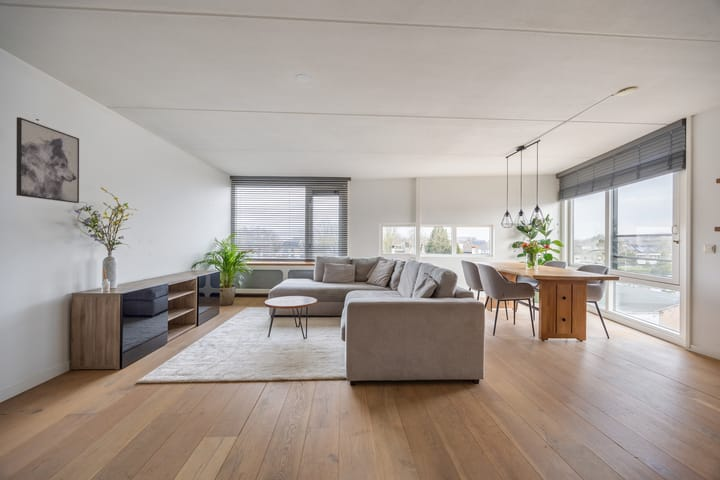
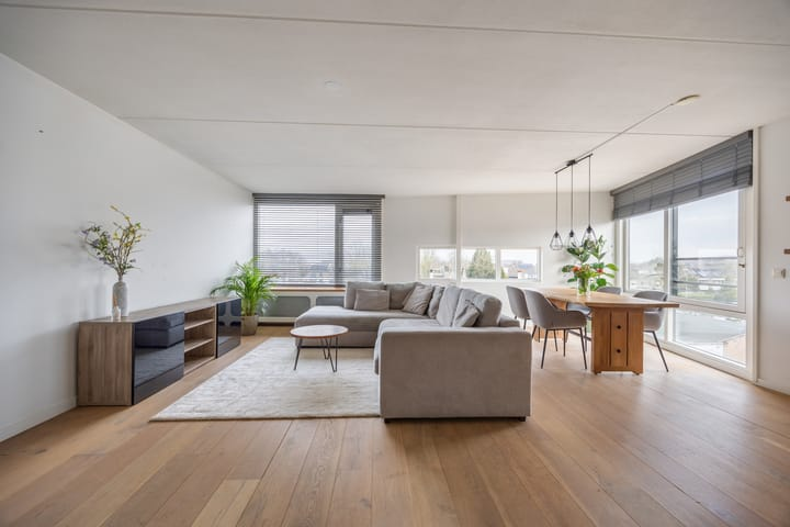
- wall art [15,116,80,204]
